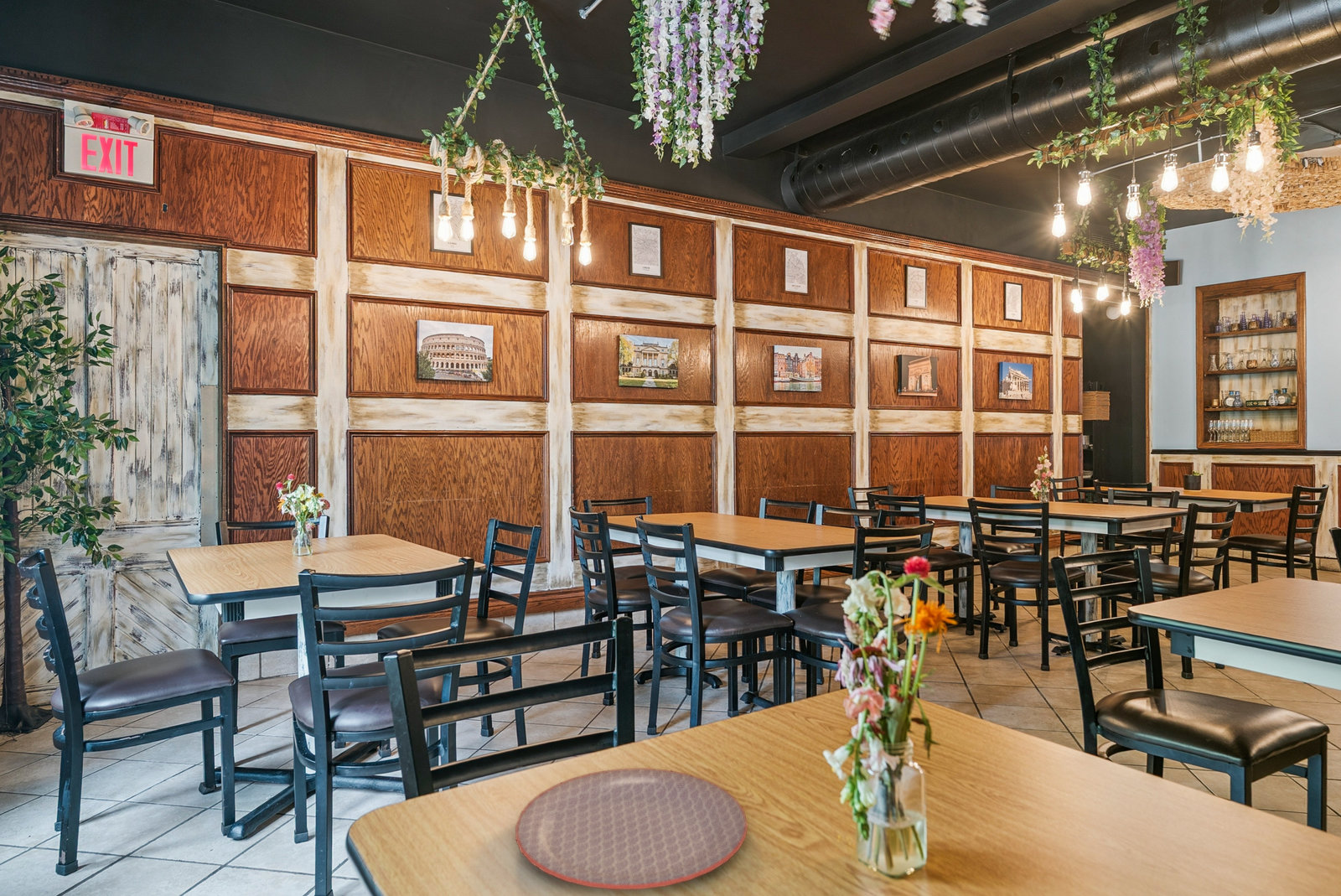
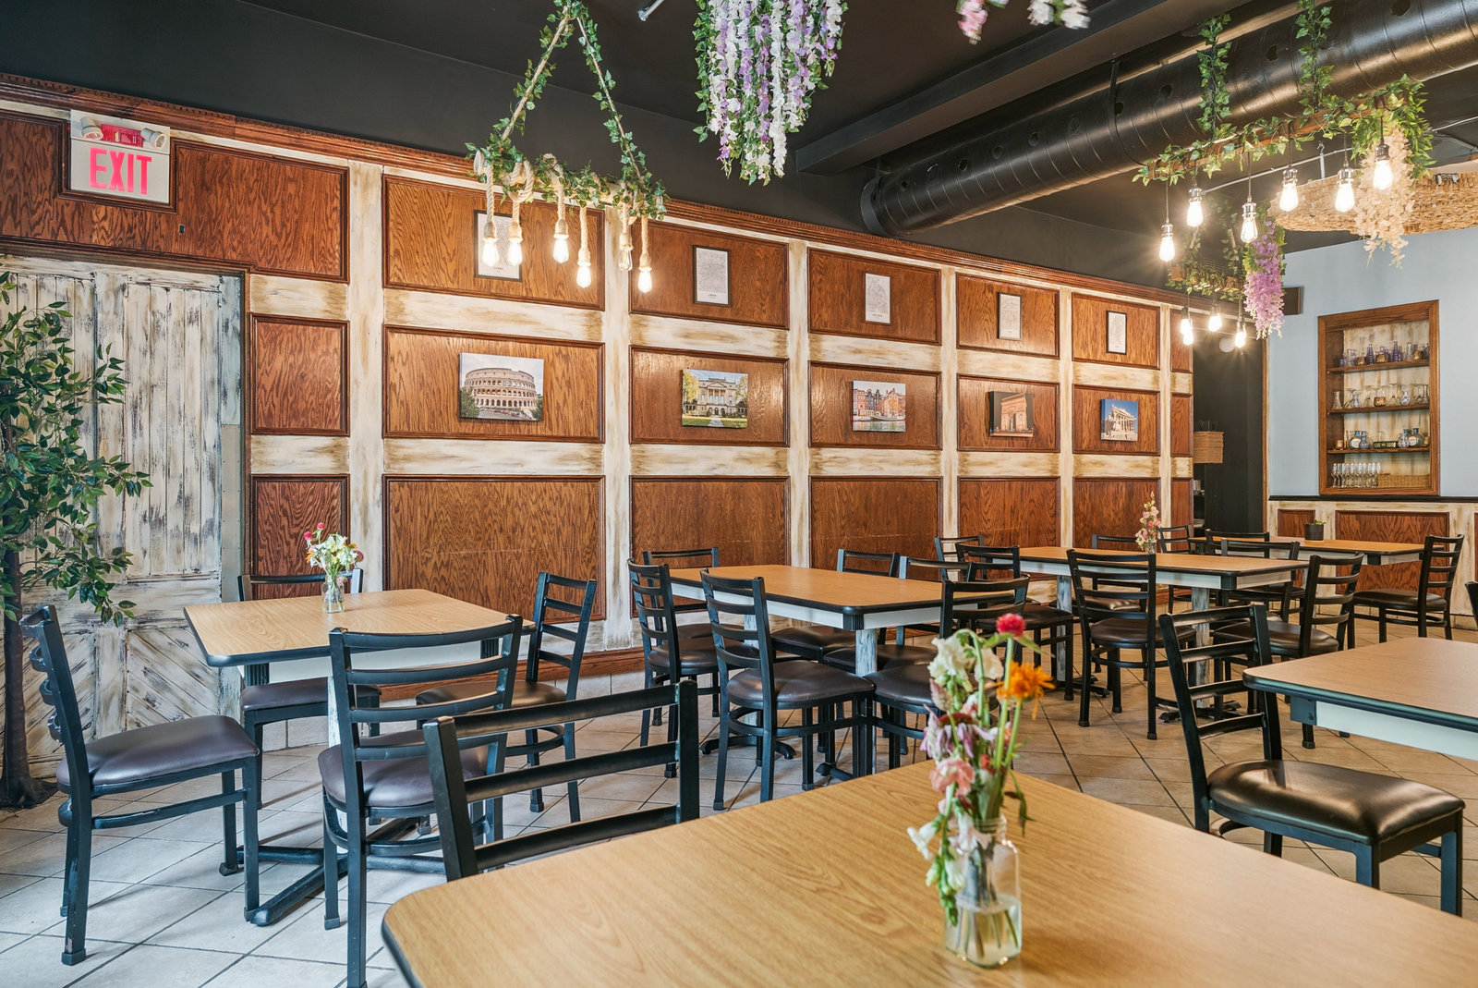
- plate [515,767,748,890]
